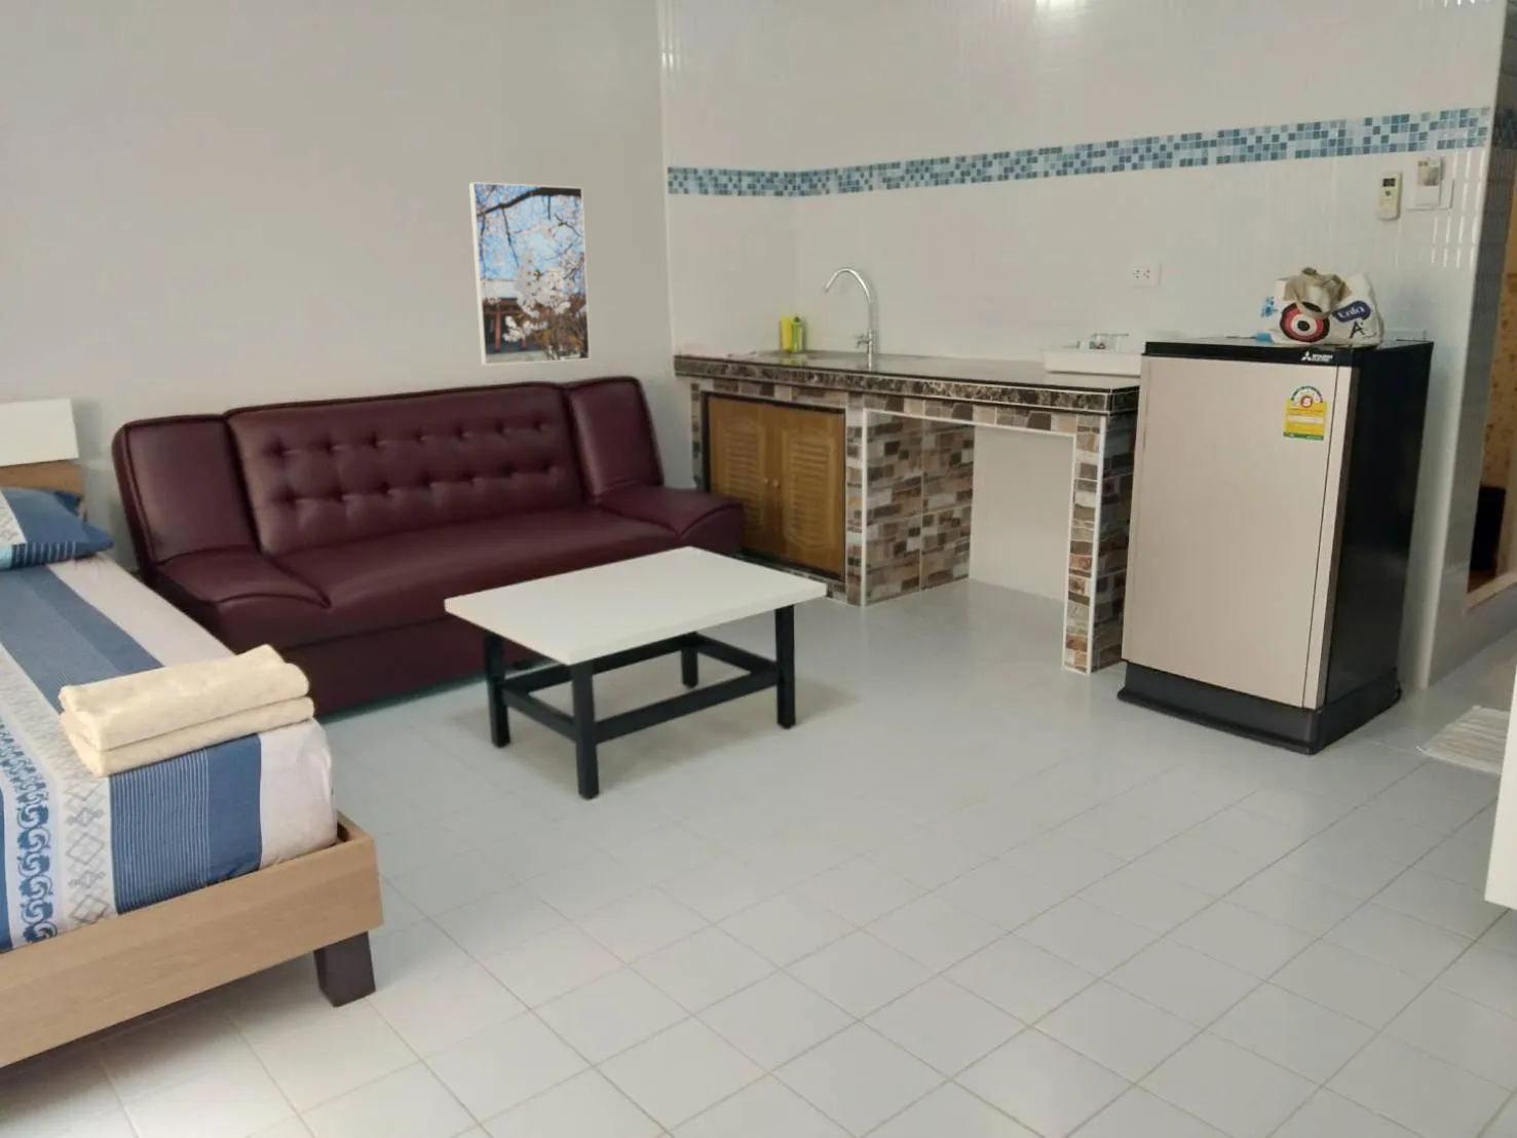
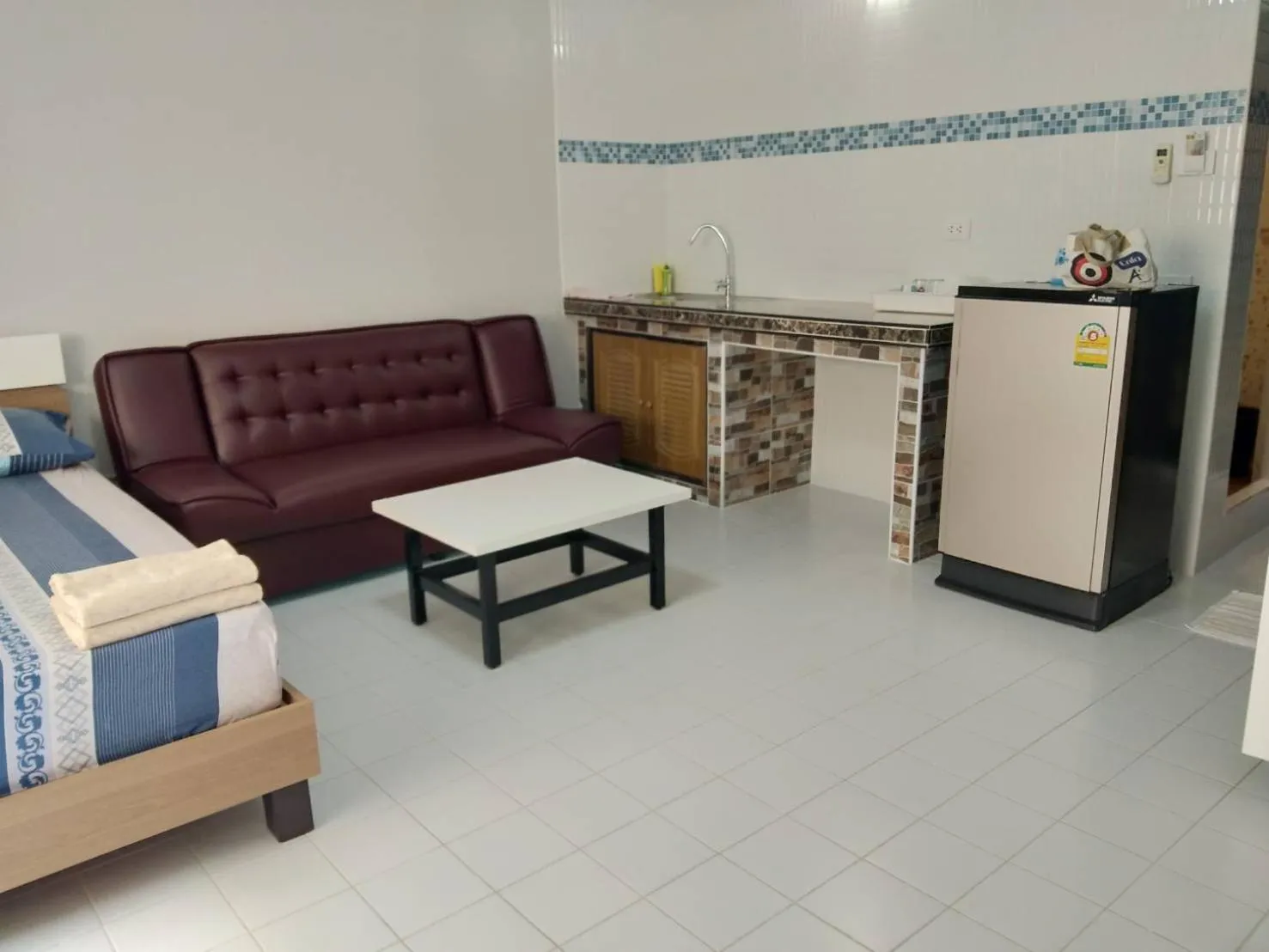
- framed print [469,181,592,367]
